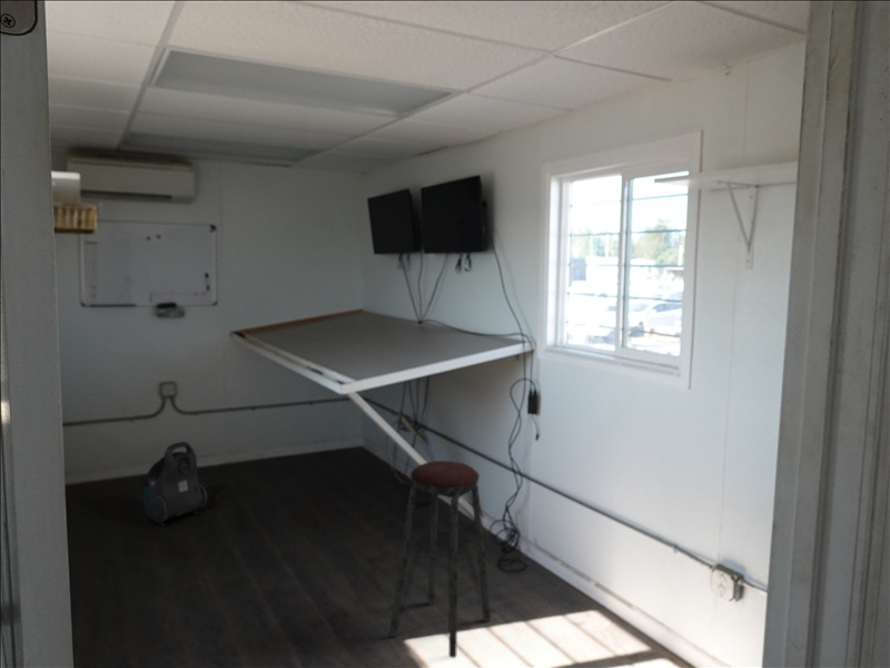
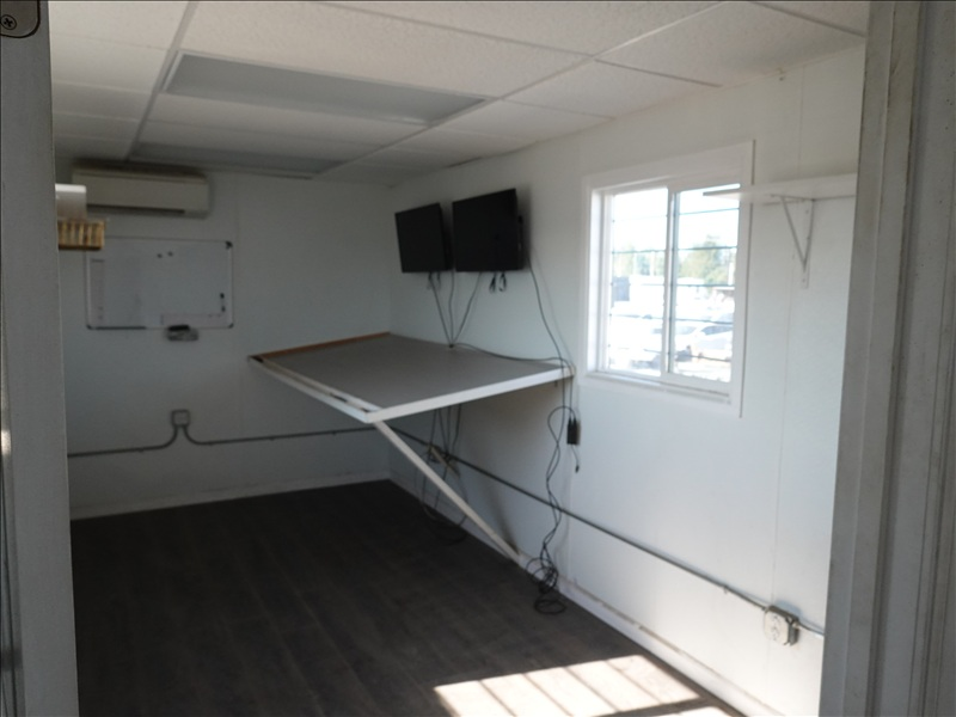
- vacuum cleaner [142,441,208,527]
- music stool [388,460,492,659]
